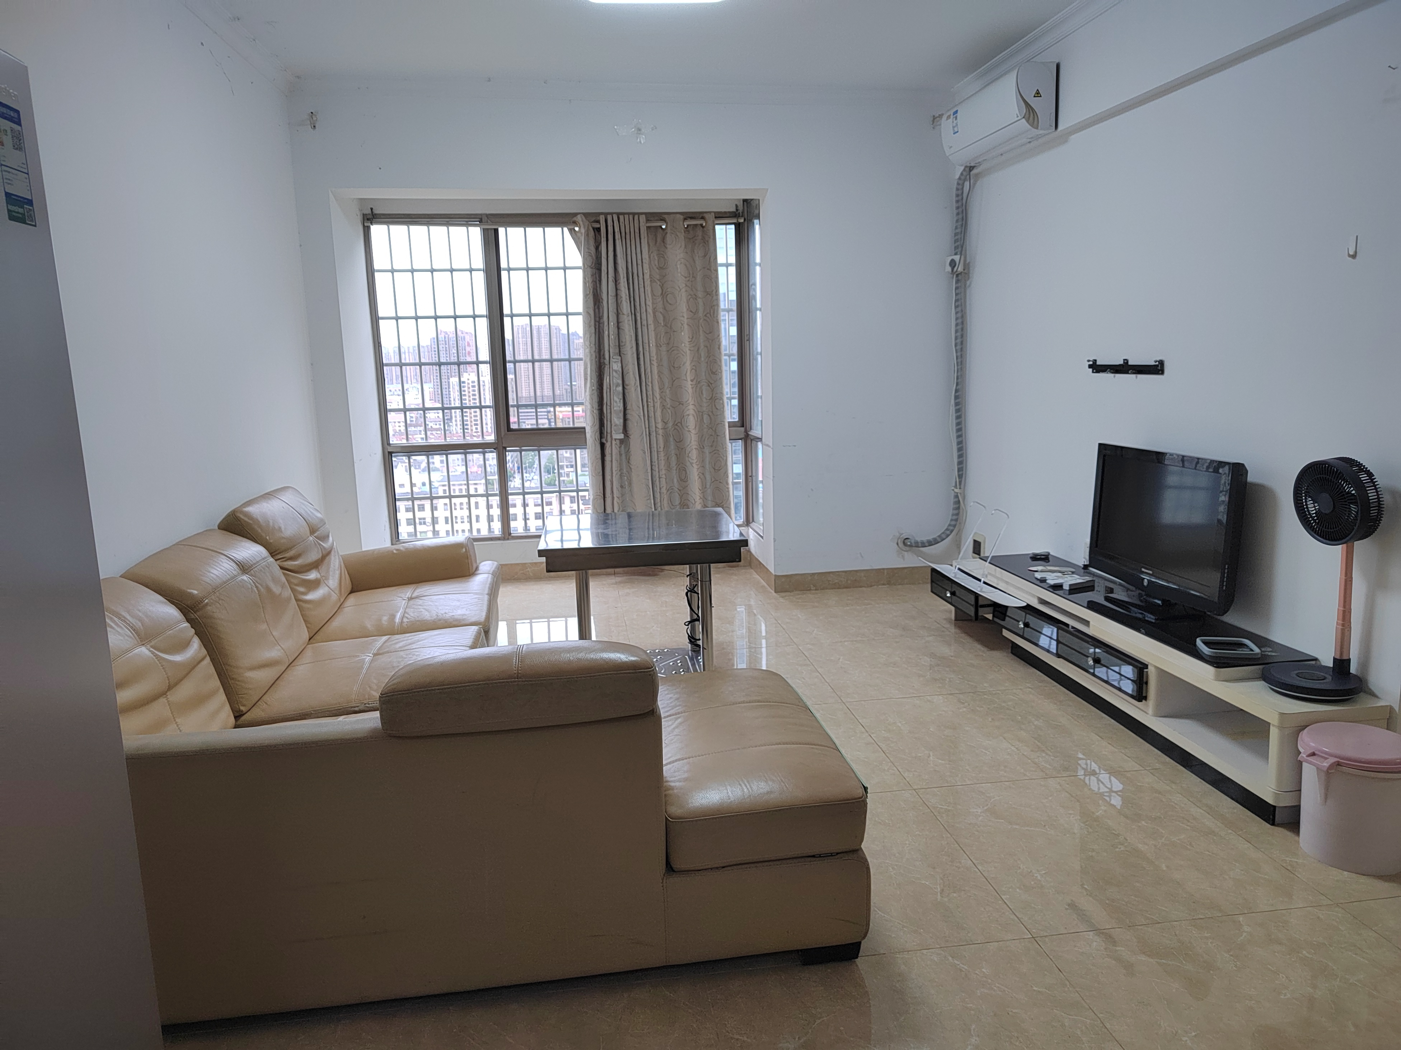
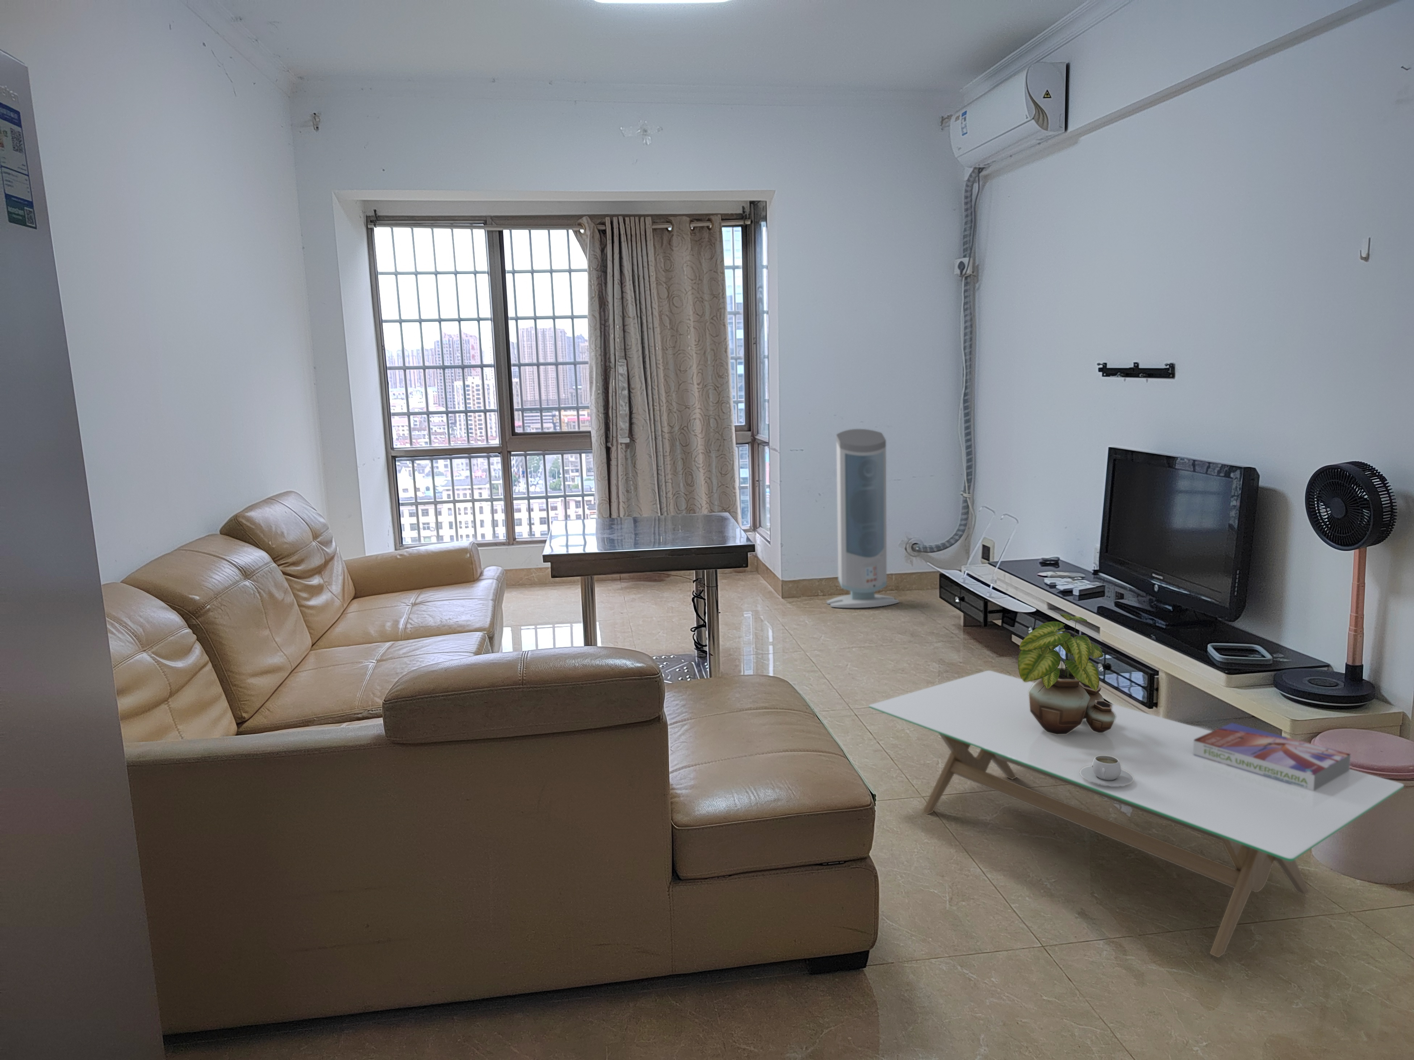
+ air purifier [826,429,900,608]
+ teacup [1080,755,1133,786]
+ potted plant [1018,614,1116,734]
+ coffee table [868,670,1404,958]
+ textbook [1194,723,1352,791]
